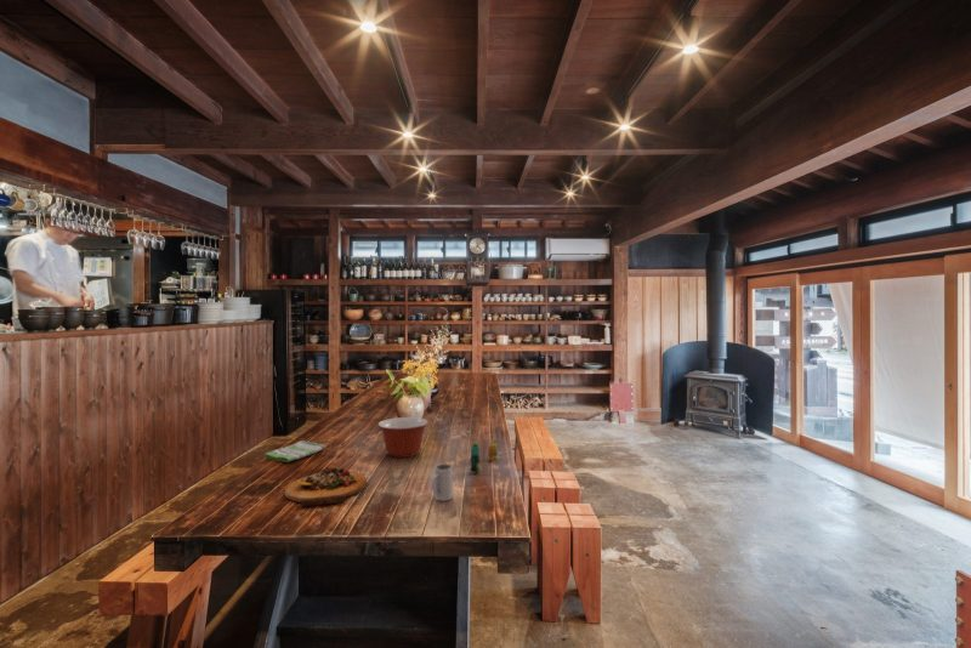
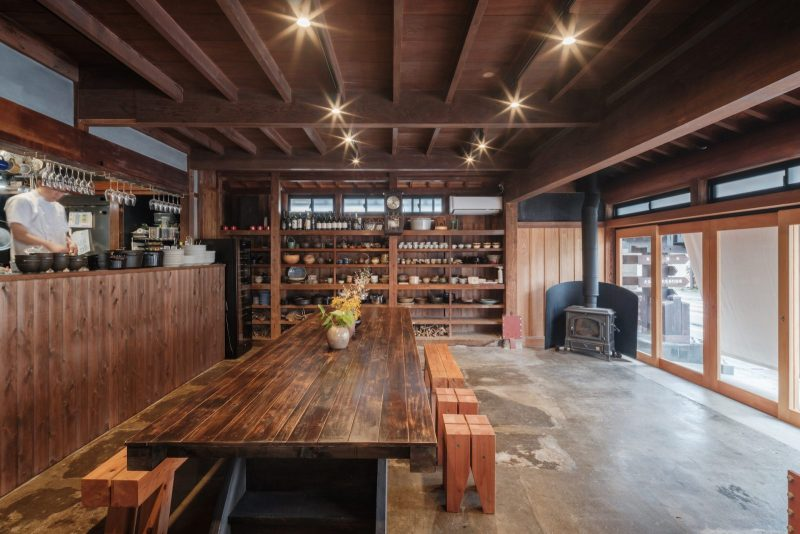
- dish towel [263,439,326,464]
- mixing bowl [377,416,430,459]
- mug [431,462,454,502]
- cutting board [283,466,368,507]
- beverage bottle [469,438,499,474]
